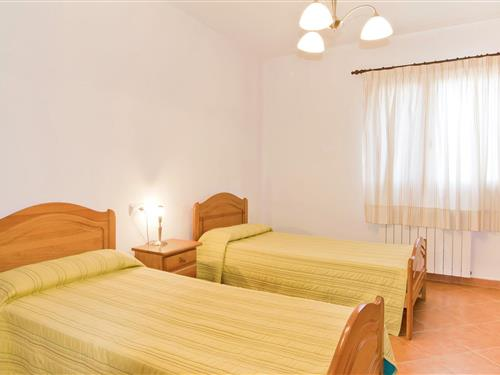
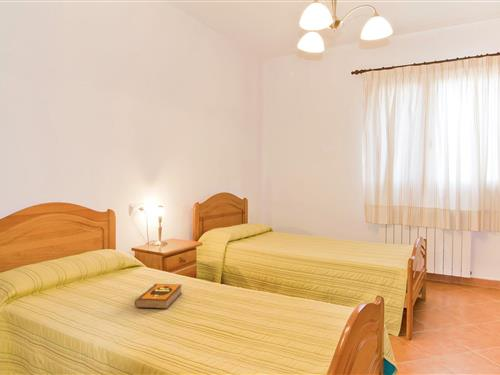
+ hardback book [134,283,183,310]
